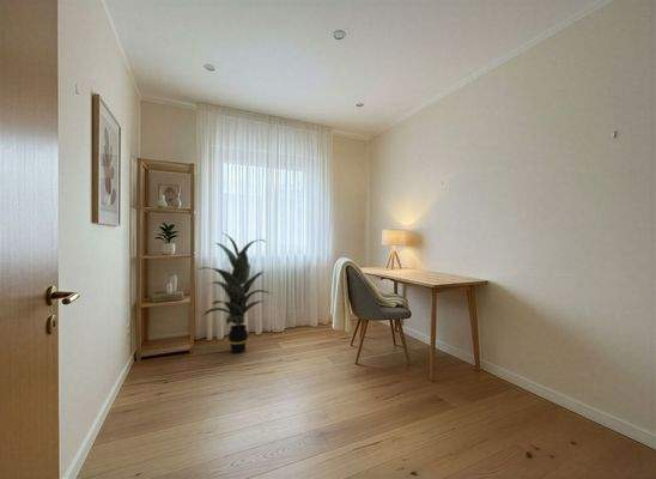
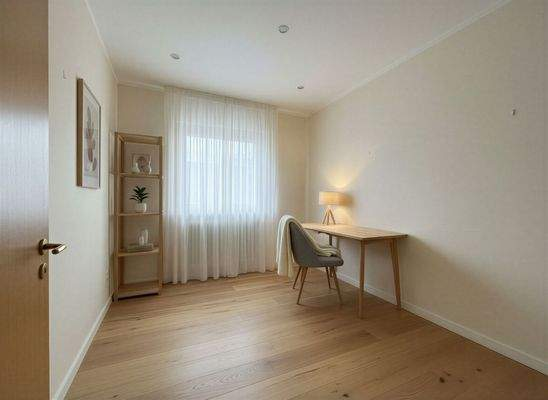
- indoor plant [198,232,273,354]
